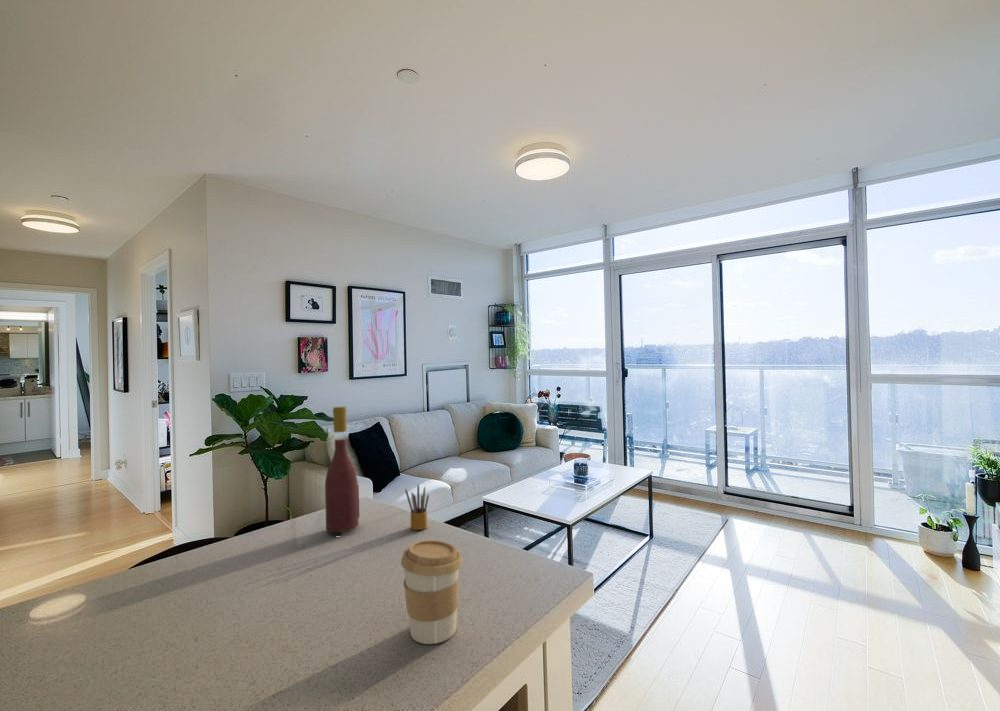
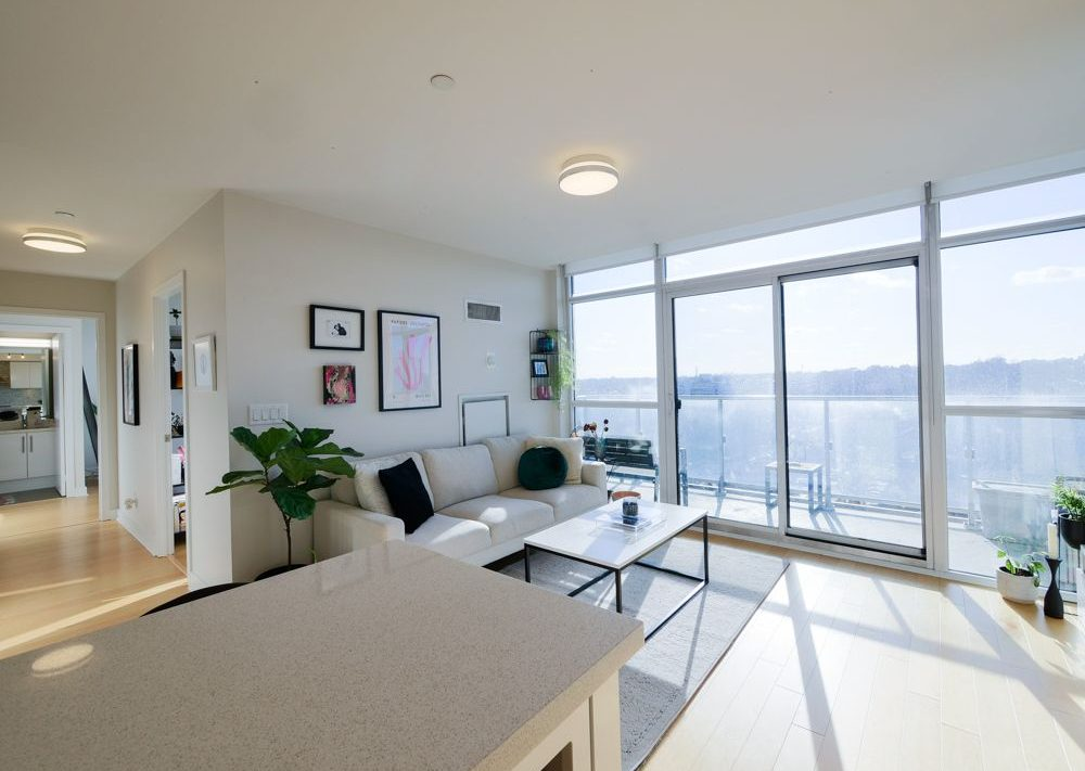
- coffee cup [400,539,463,645]
- pencil box [404,483,430,531]
- wine bottle [324,406,360,533]
